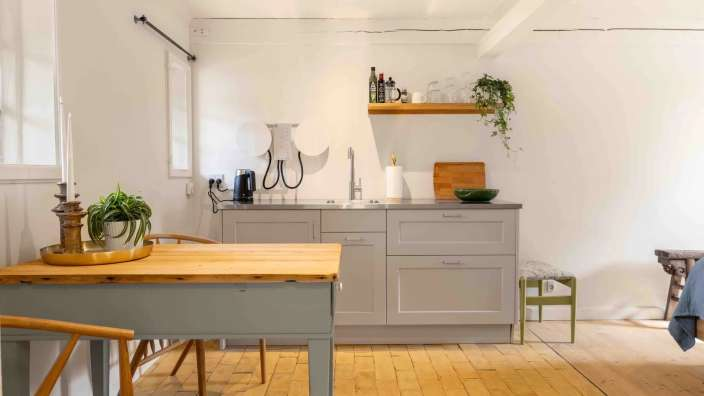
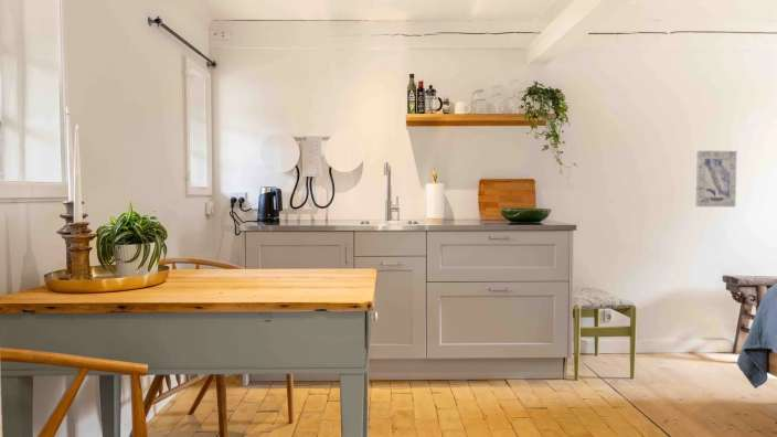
+ wall art [694,150,738,207]
